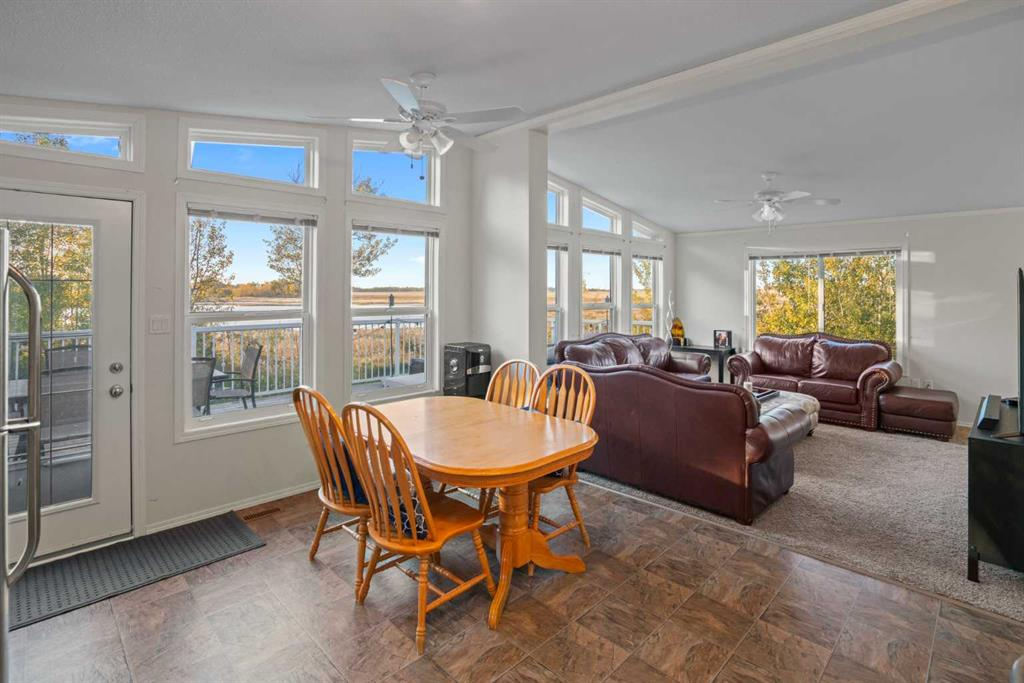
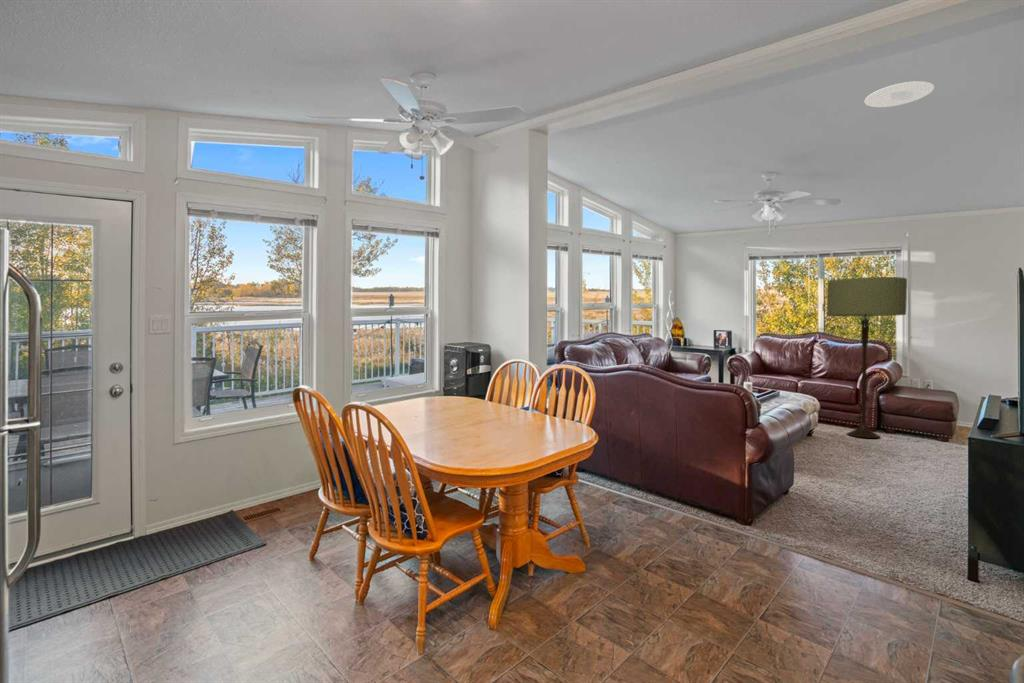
+ floor lamp [826,276,908,439]
+ recessed light [864,80,935,108]
